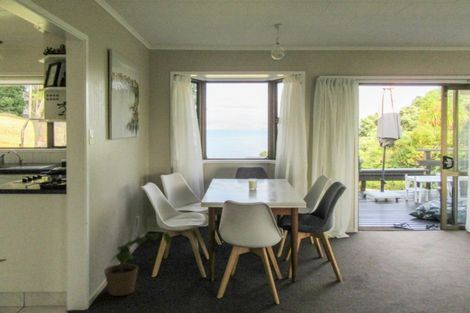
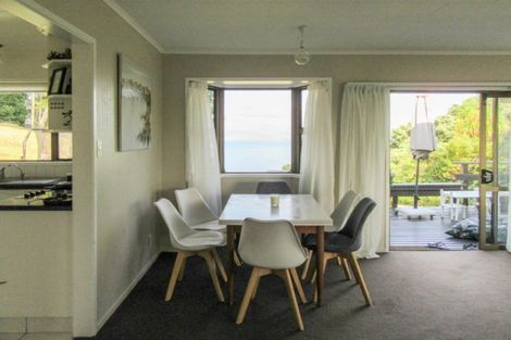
- potted plant [103,230,172,297]
